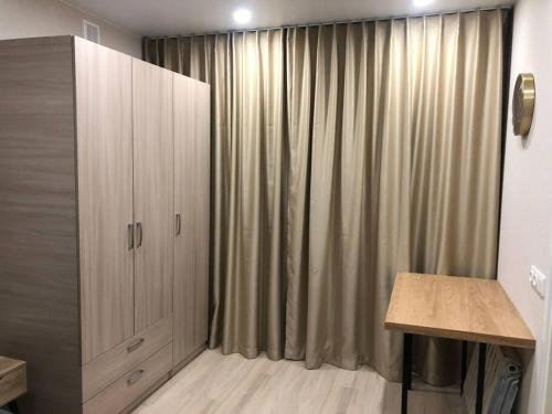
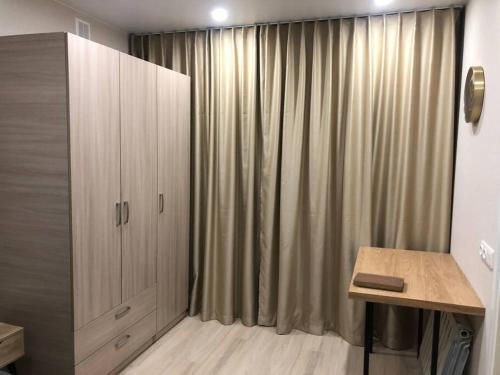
+ notebook [352,271,405,293]
